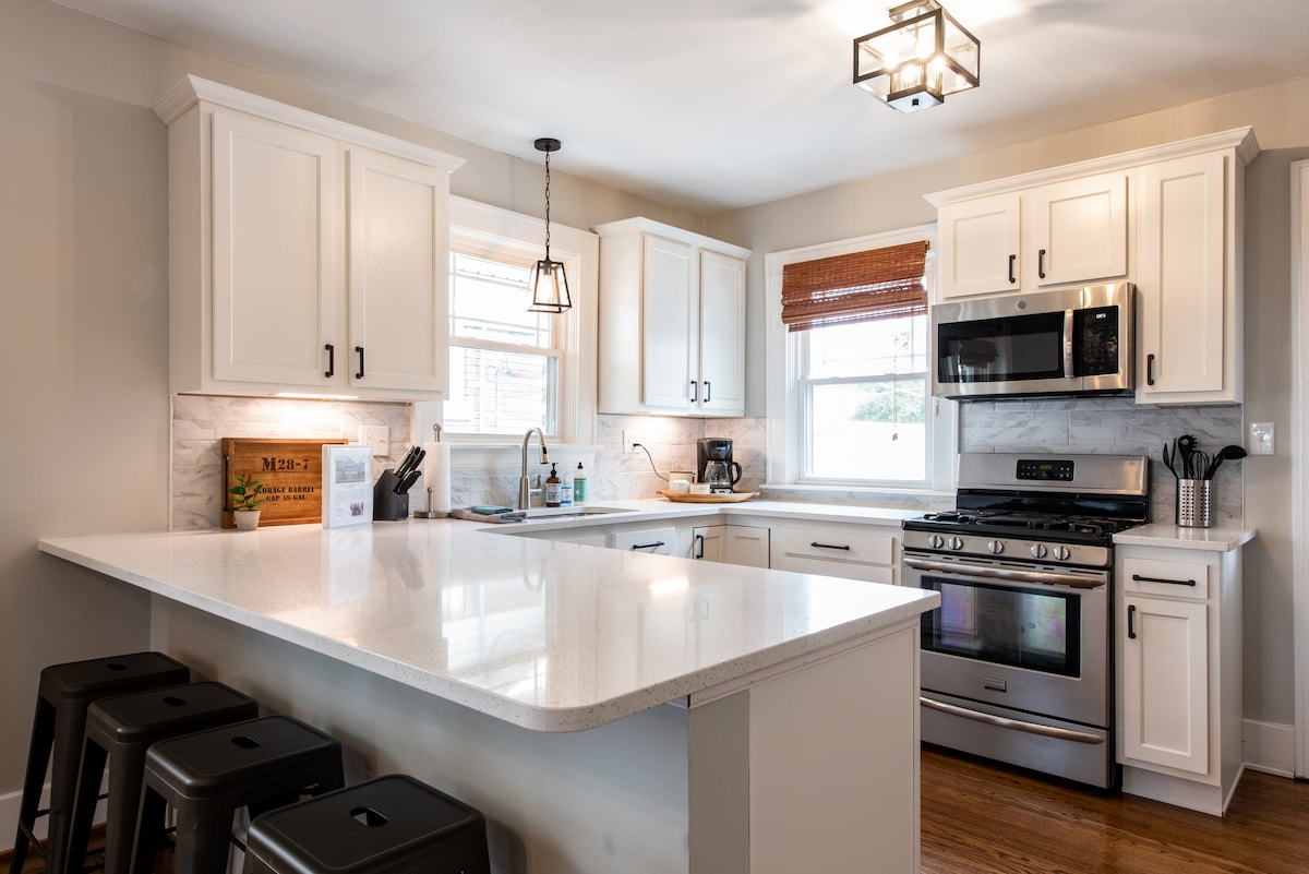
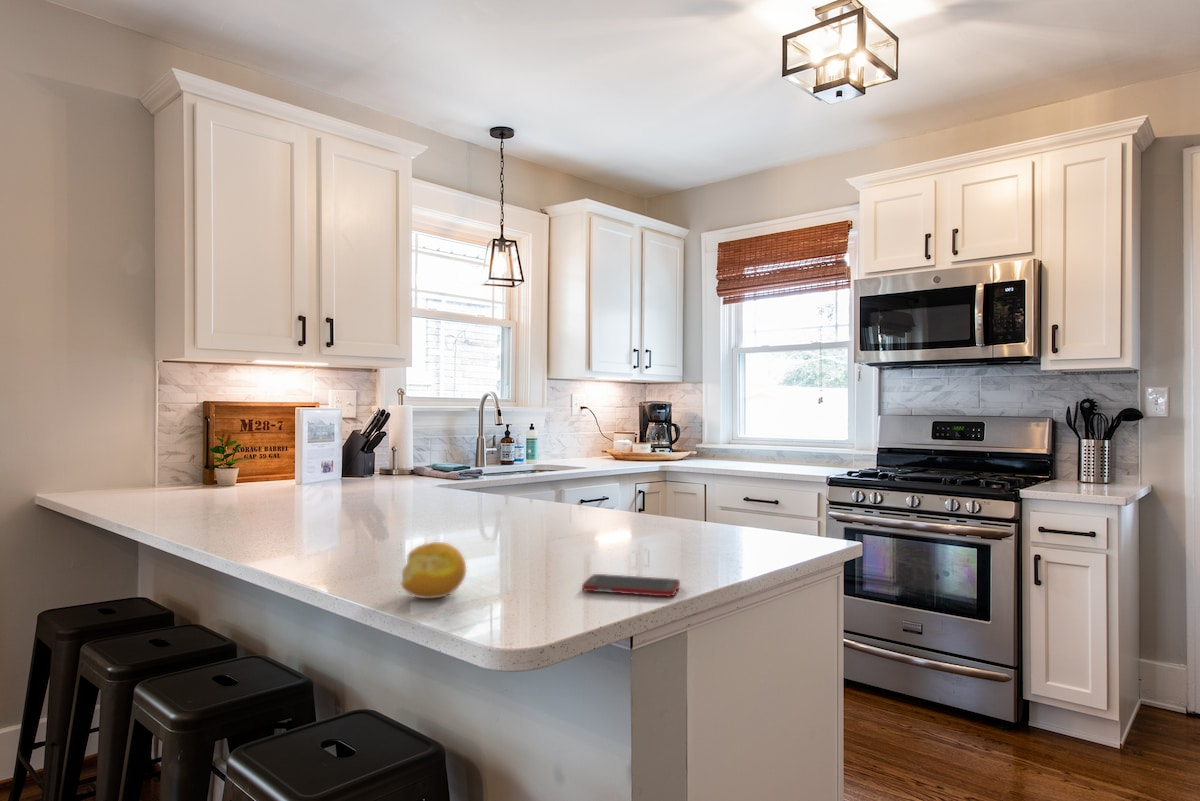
+ fruit [400,541,467,600]
+ cell phone [581,573,681,598]
